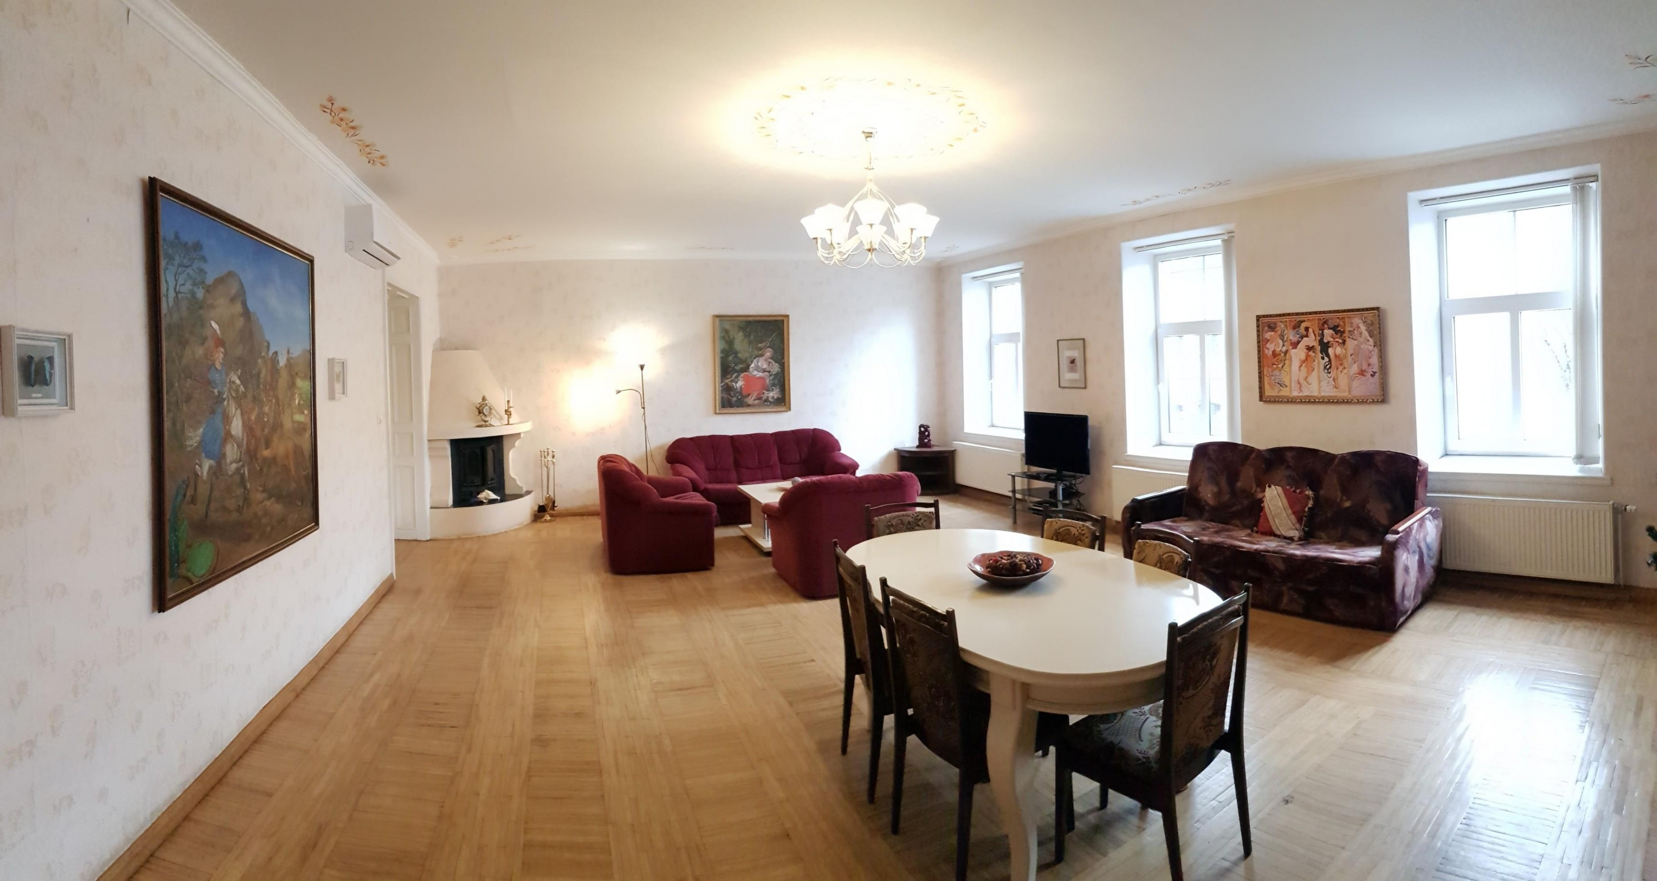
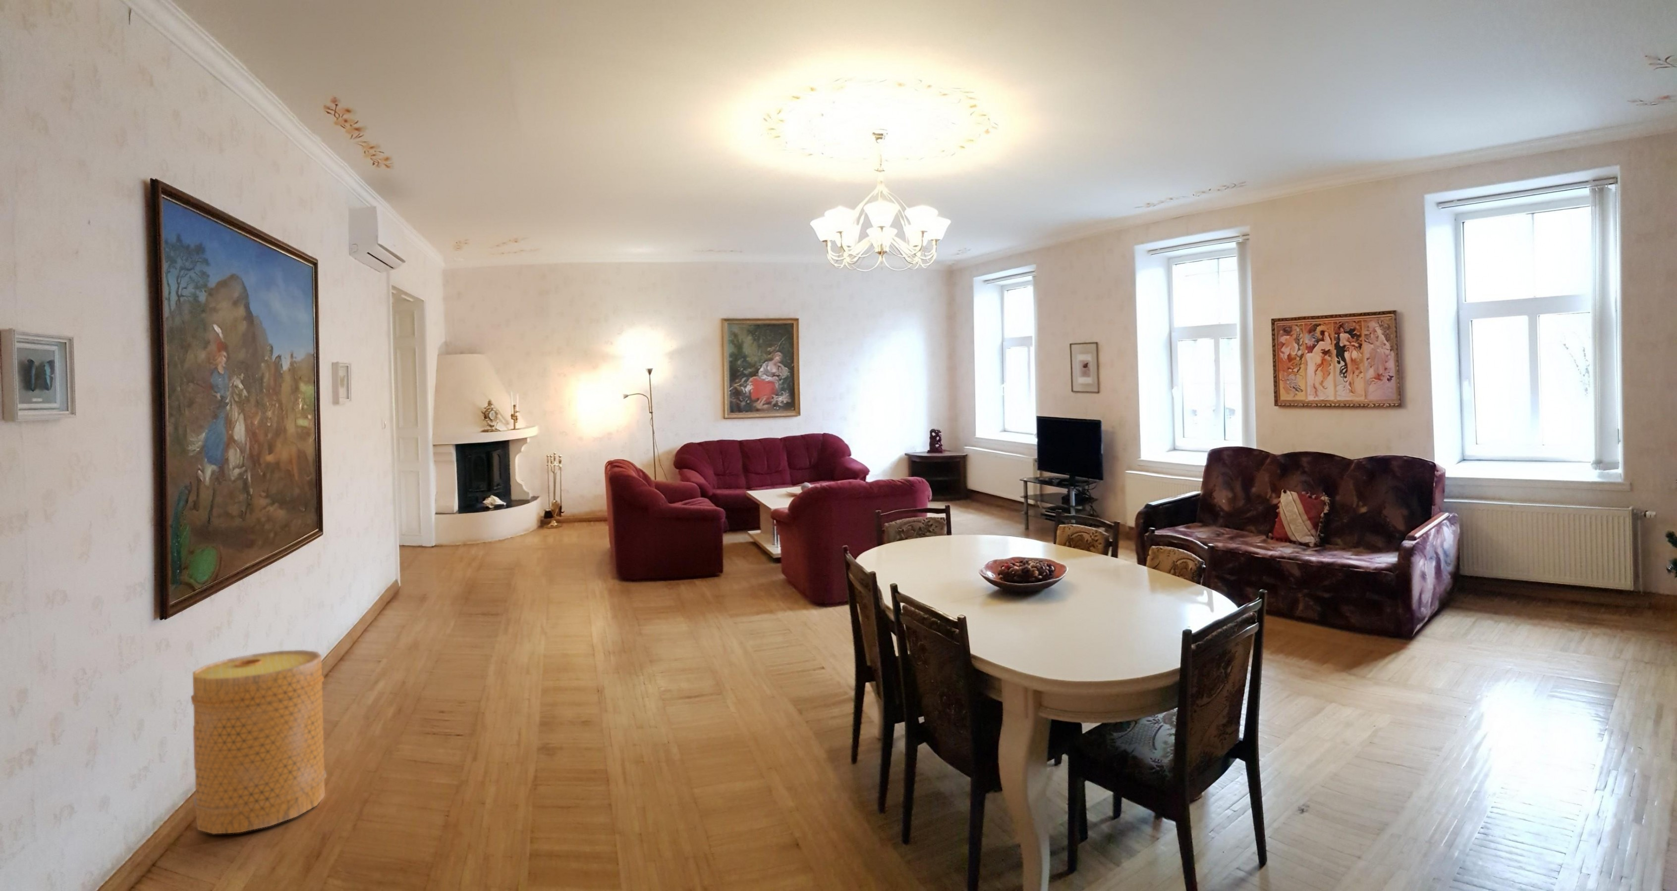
+ basket [191,649,327,834]
